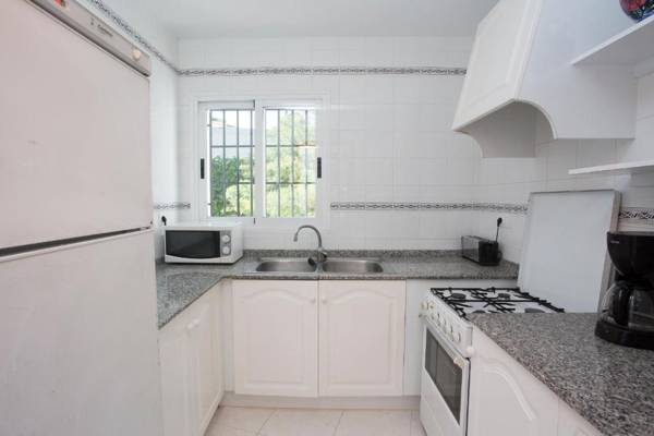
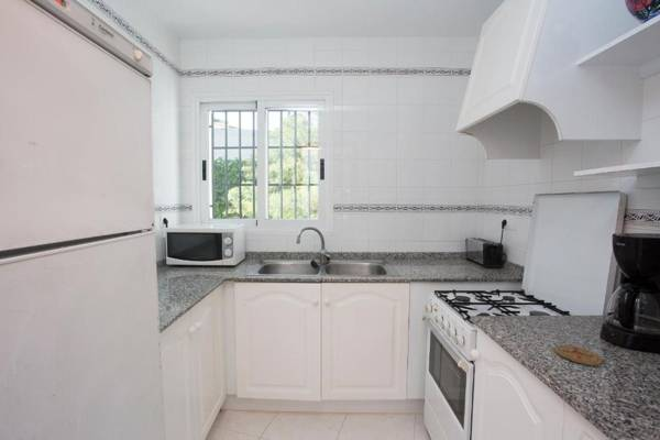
+ coaster [556,344,603,366]
